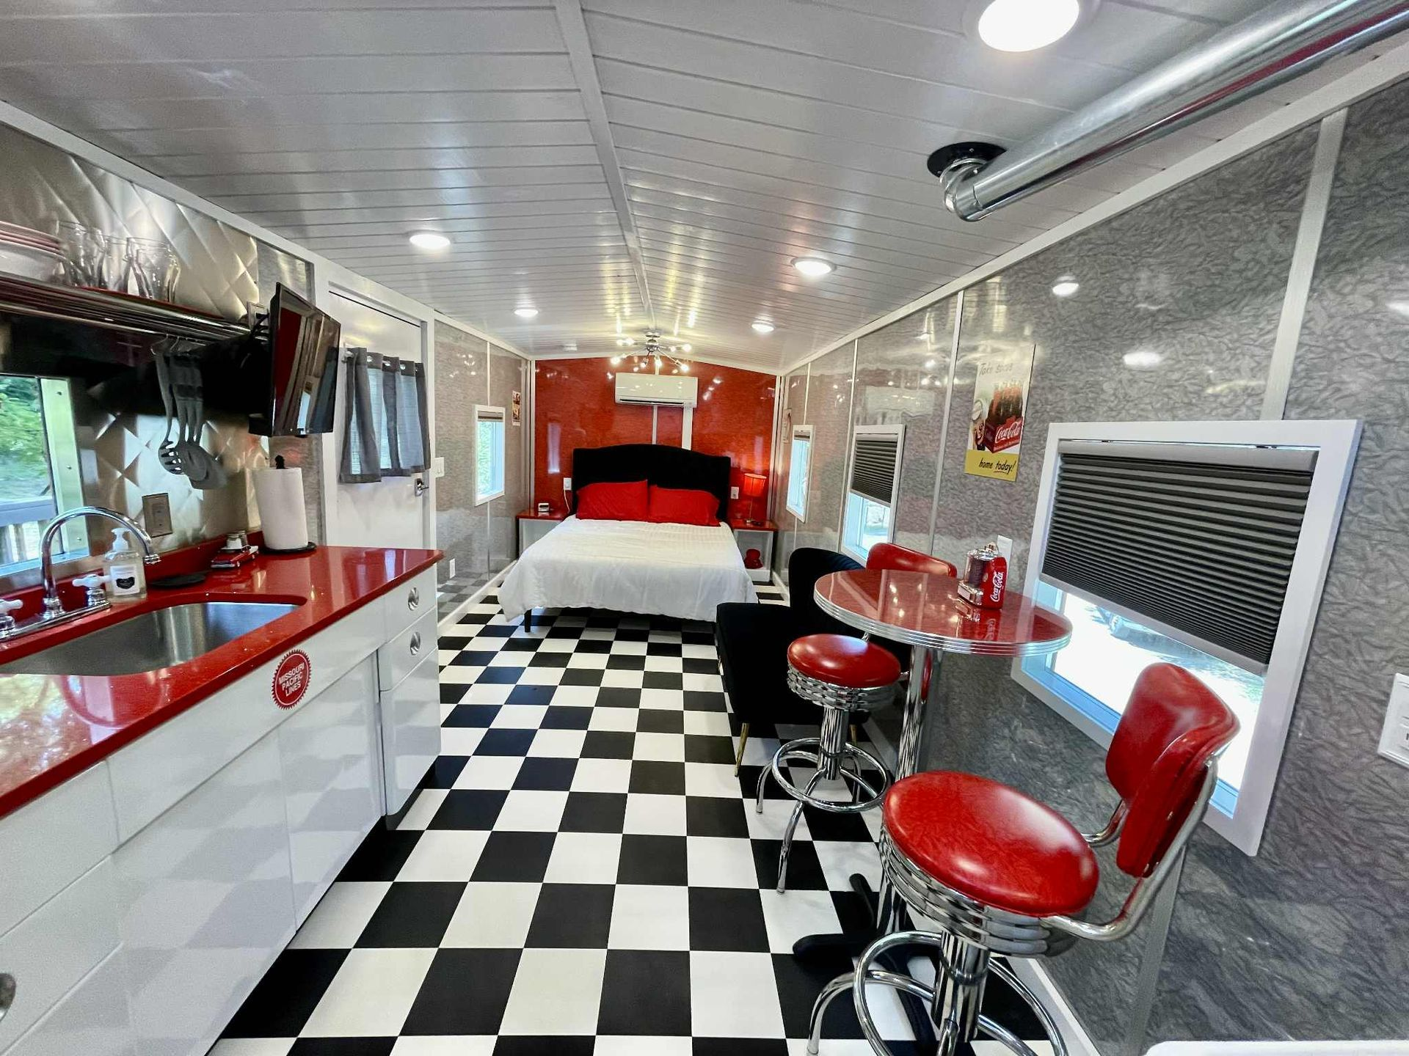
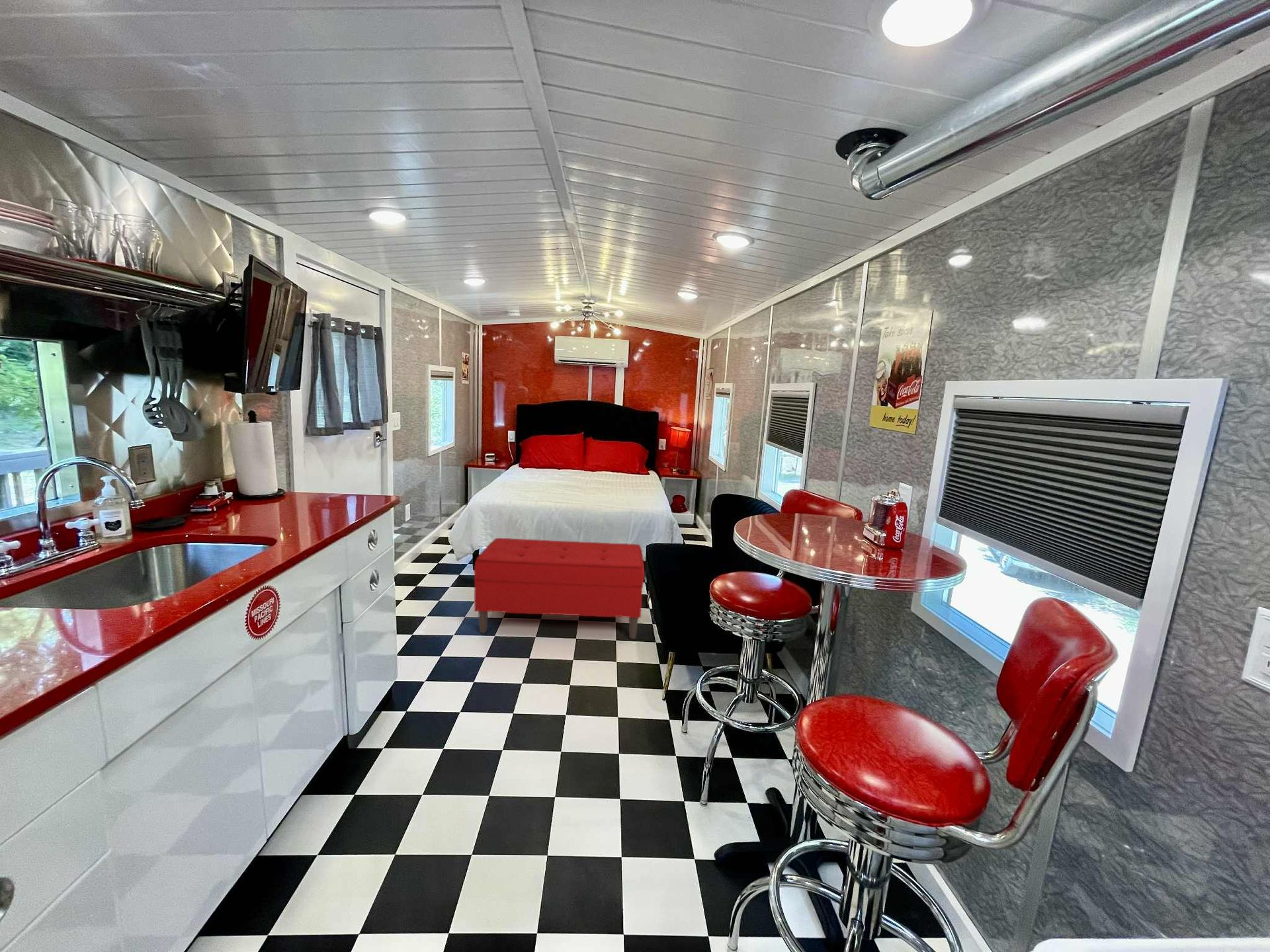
+ bench [474,537,645,640]
